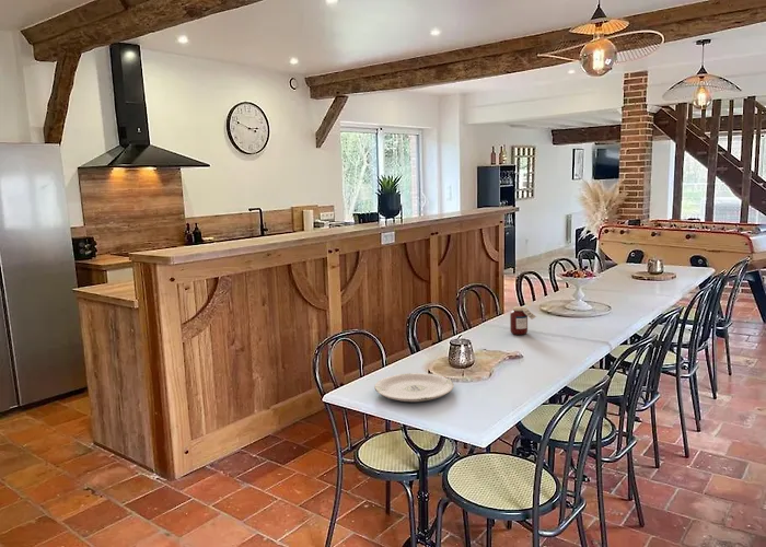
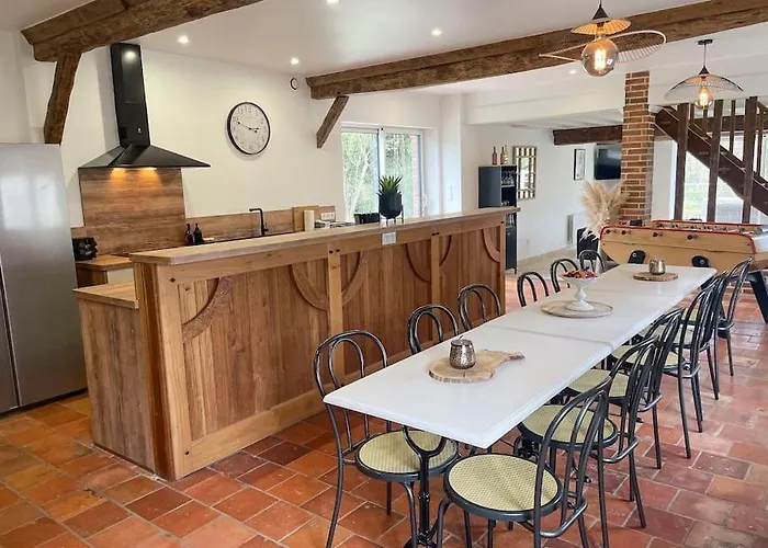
- jar [509,305,537,336]
- plate [373,372,455,403]
